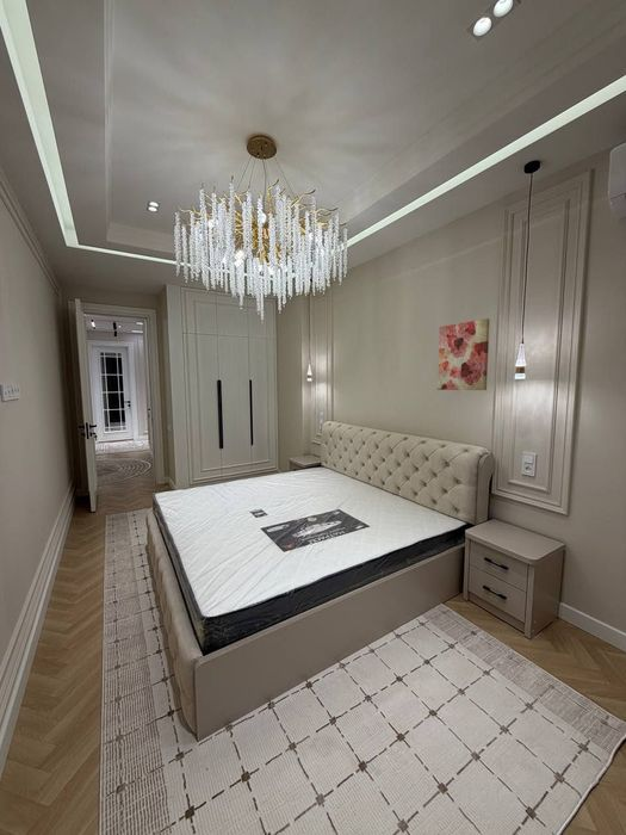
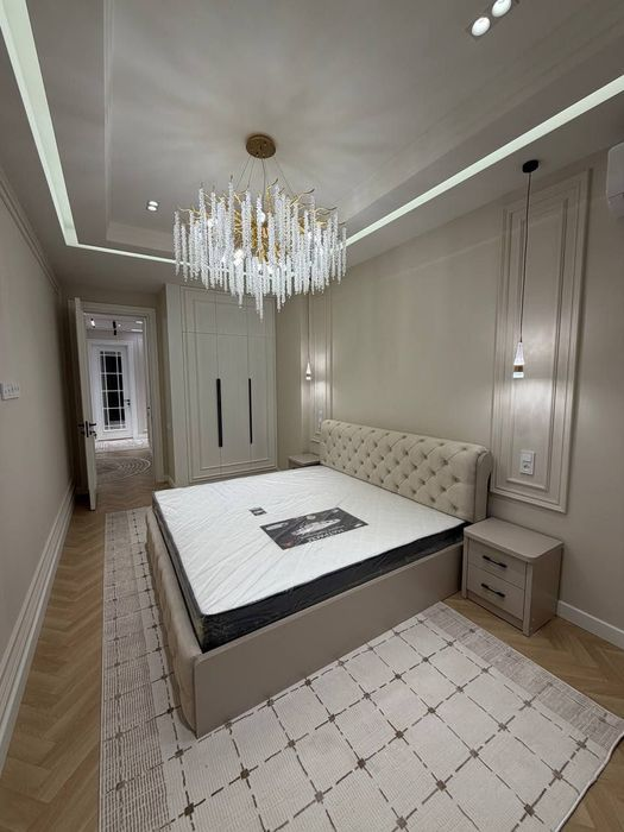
- wall art [436,317,490,391]
